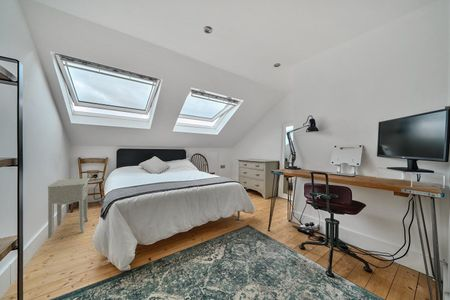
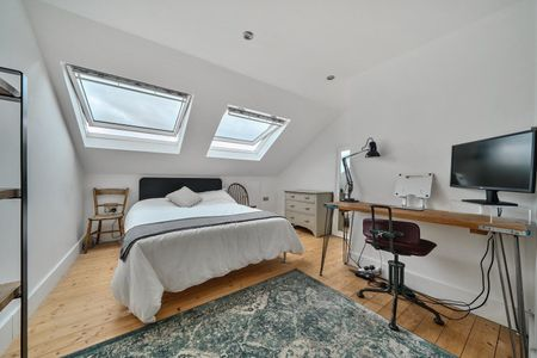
- nightstand [47,177,90,239]
